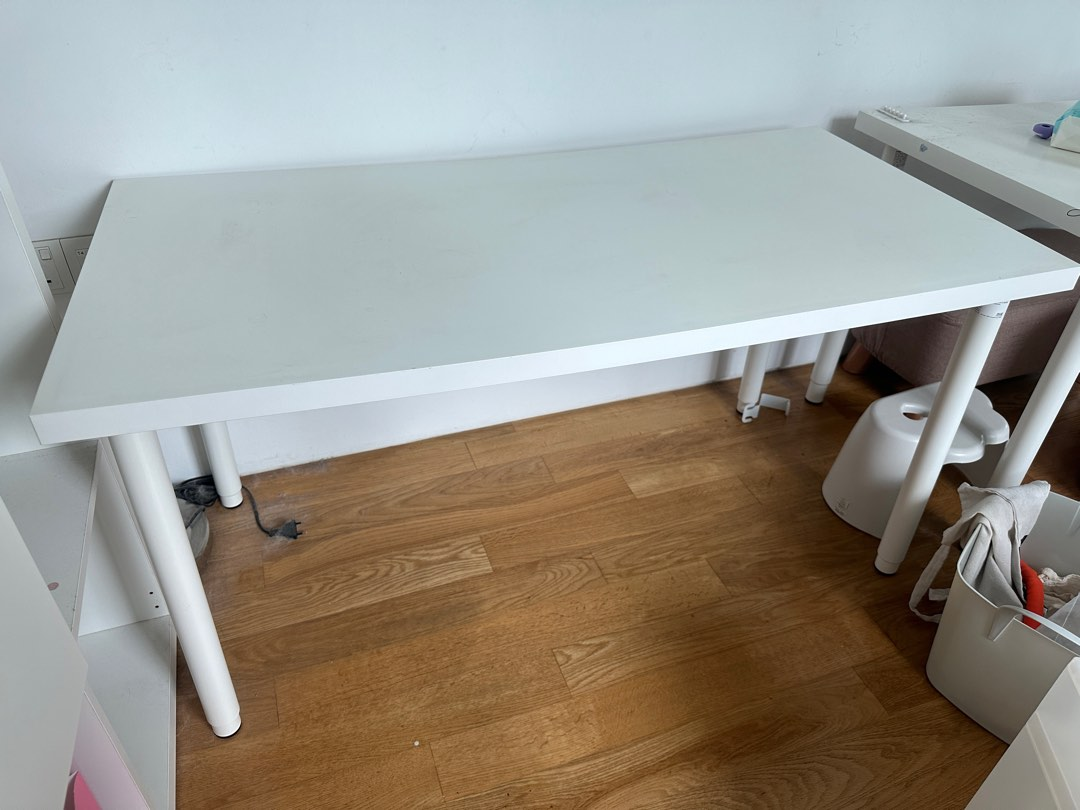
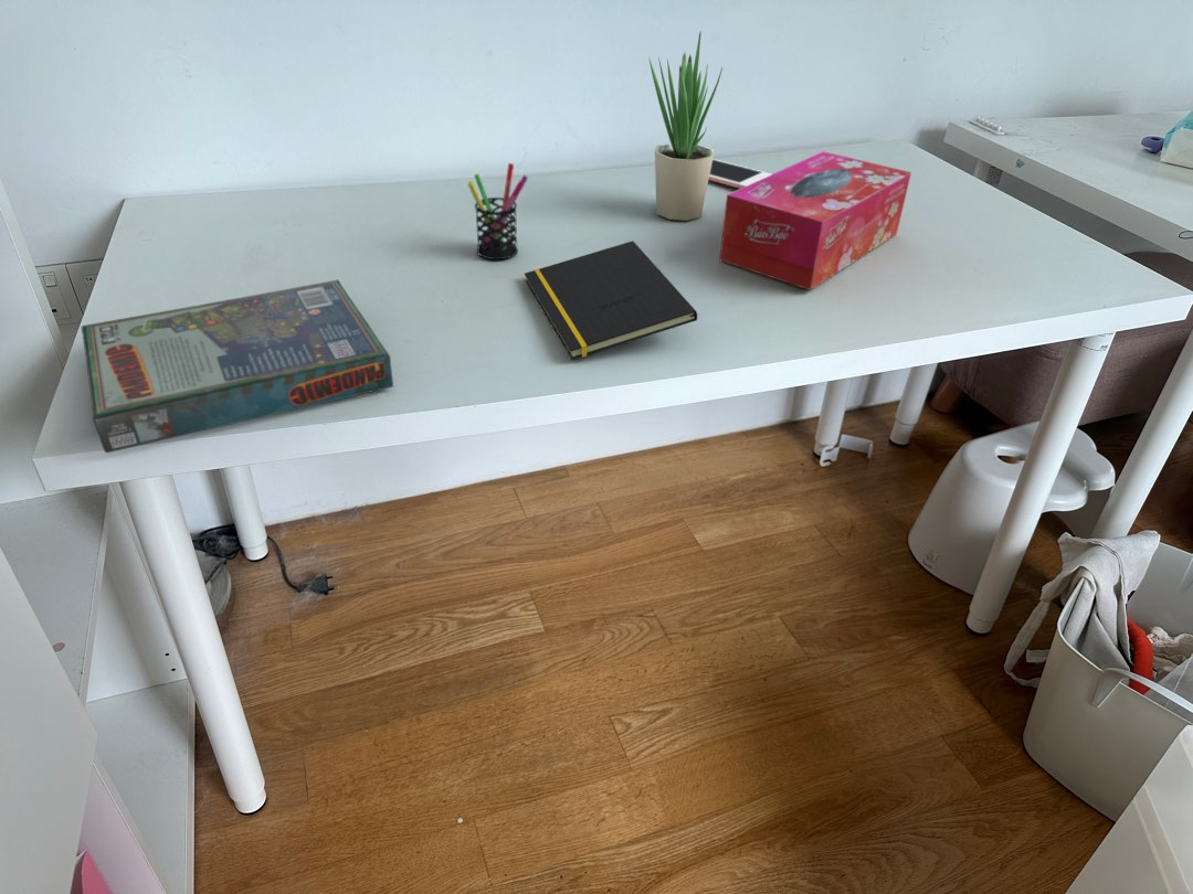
+ cell phone [708,158,772,189]
+ tissue box [718,150,912,291]
+ board game [81,279,394,454]
+ notepad [524,240,698,361]
+ pen holder [466,162,529,260]
+ potted plant [647,32,724,222]
